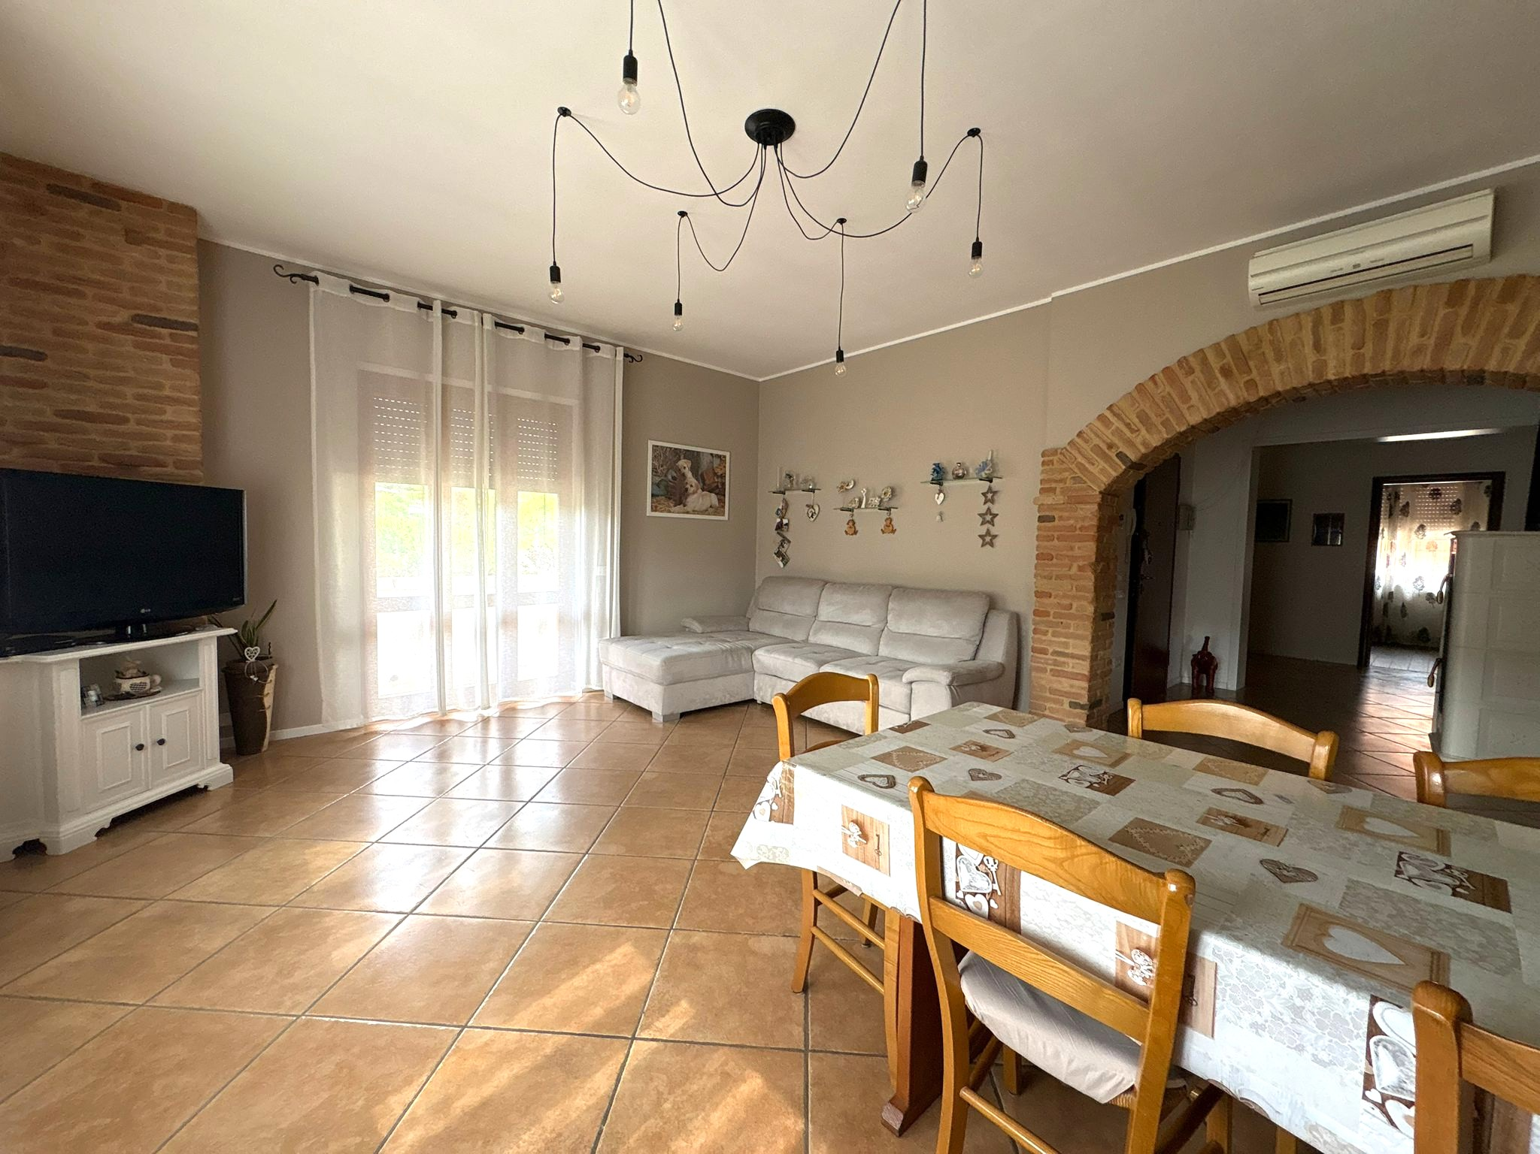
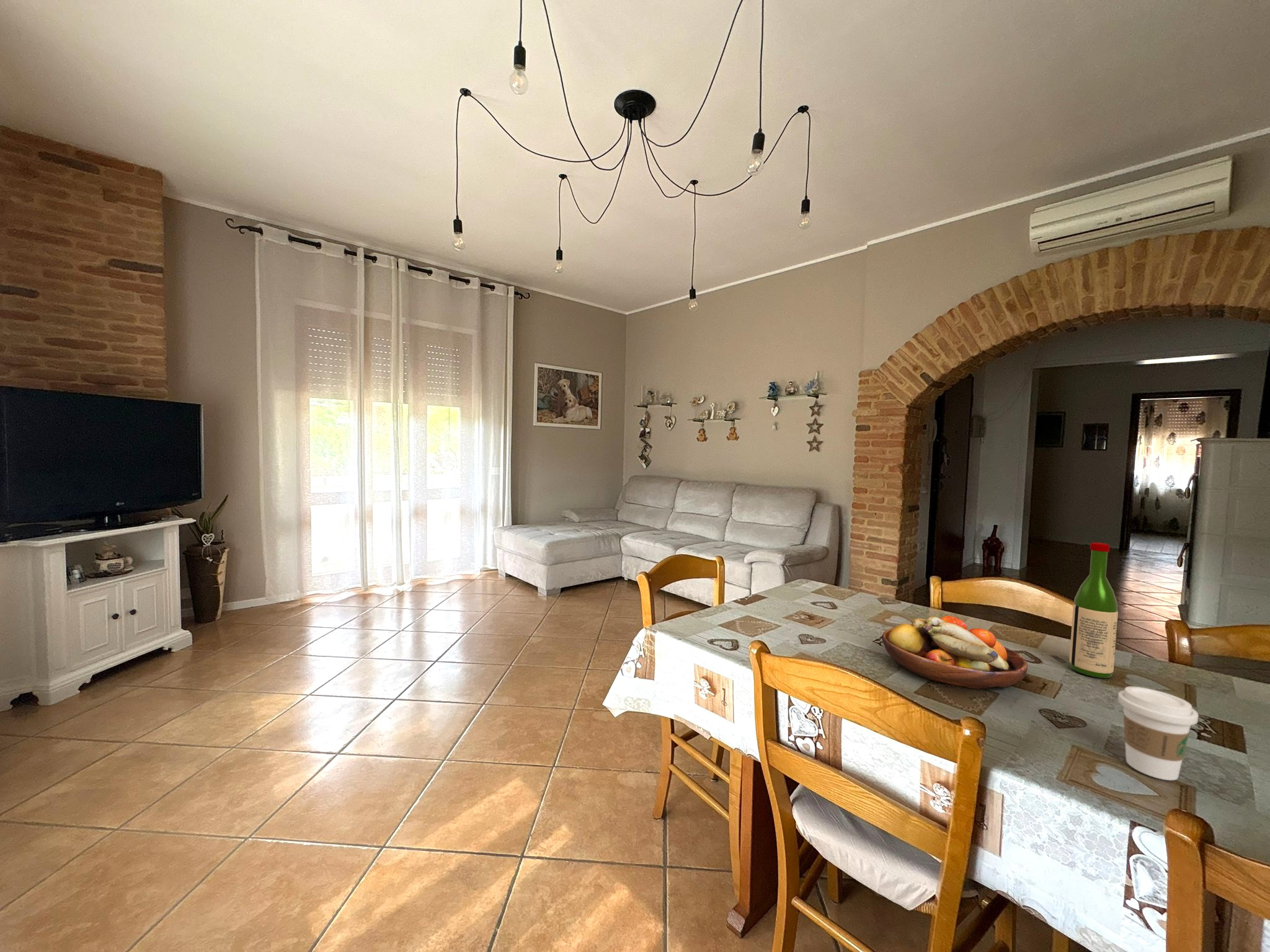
+ fruit bowl [881,615,1028,689]
+ wine bottle [1069,542,1119,679]
+ coffee cup [1117,686,1199,781]
